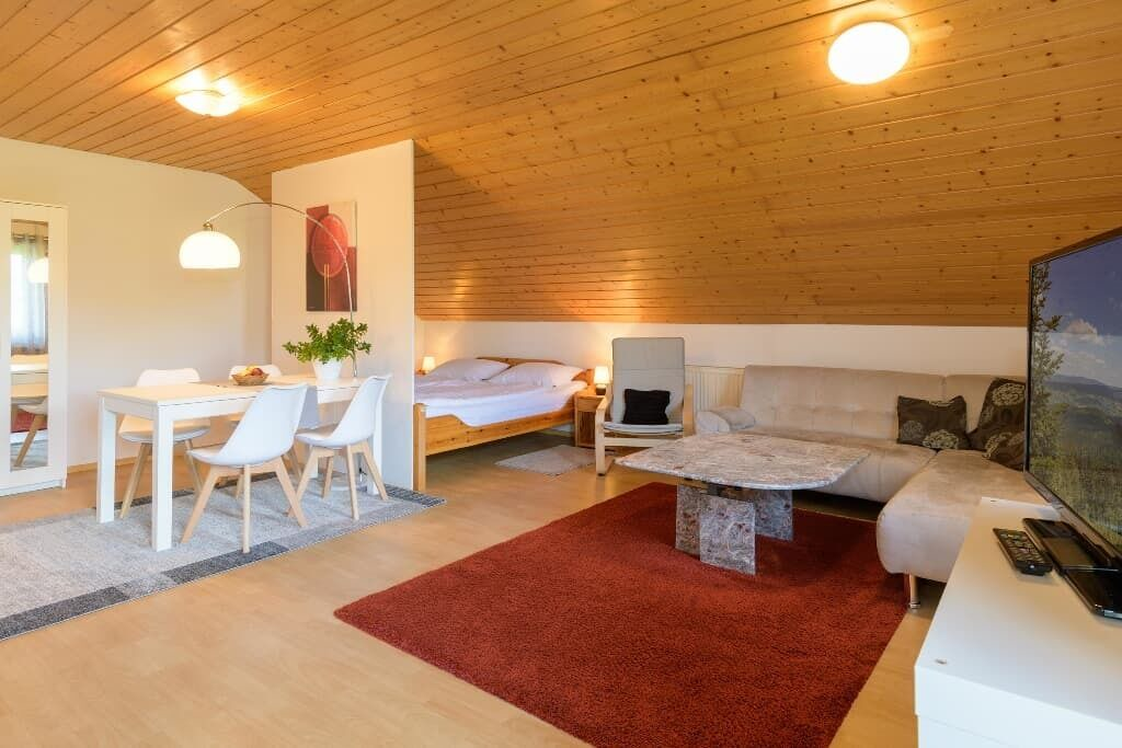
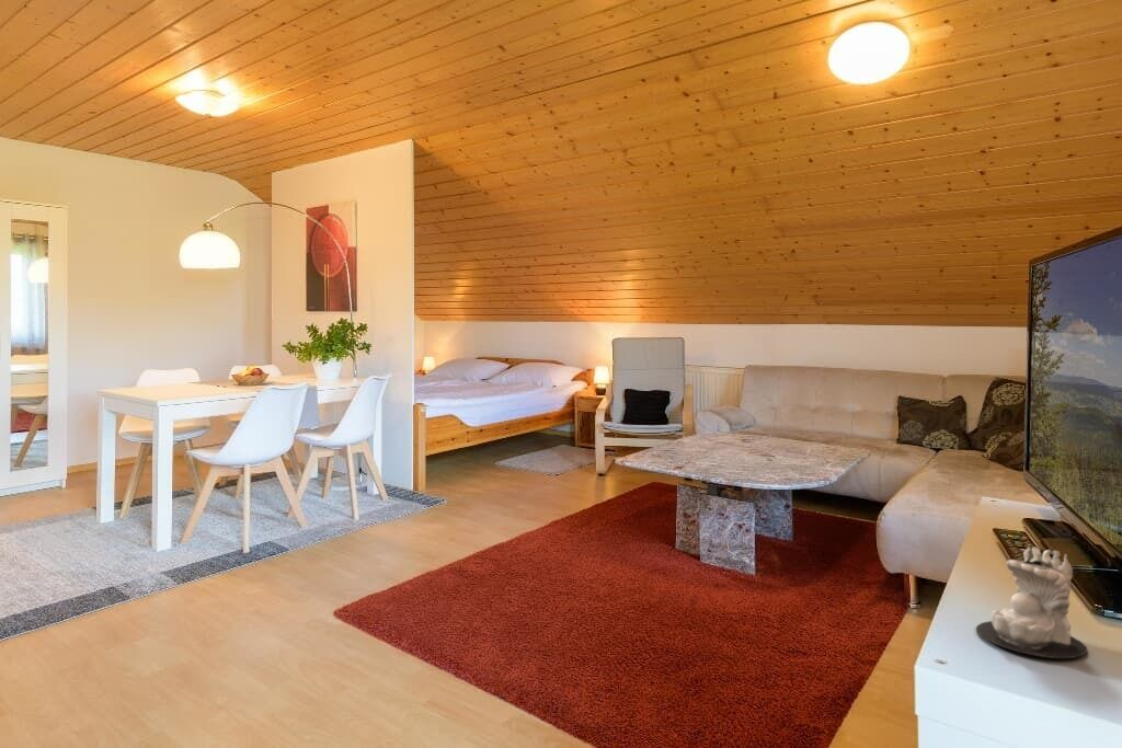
+ candle [975,545,1088,659]
